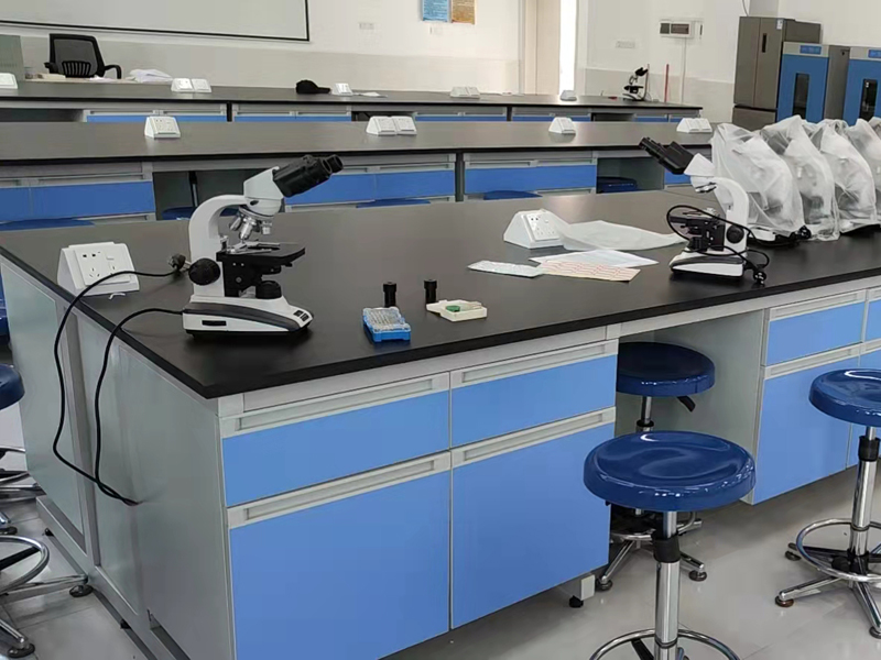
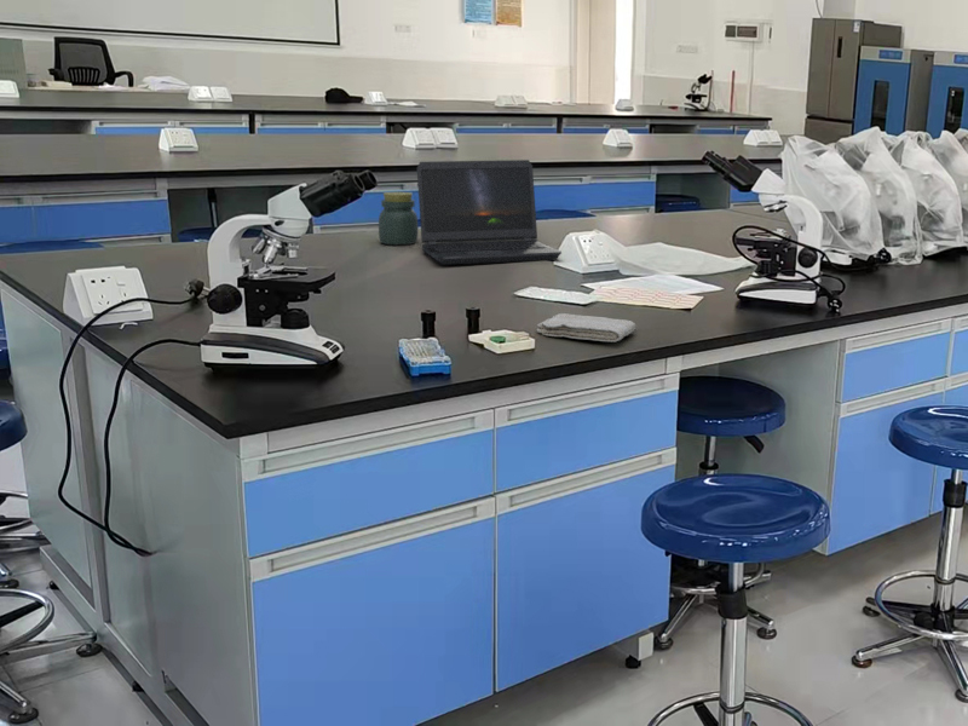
+ laptop computer [416,159,563,266]
+ washcloth [536,312,636,344]
+ jar [378,191,419,246]
